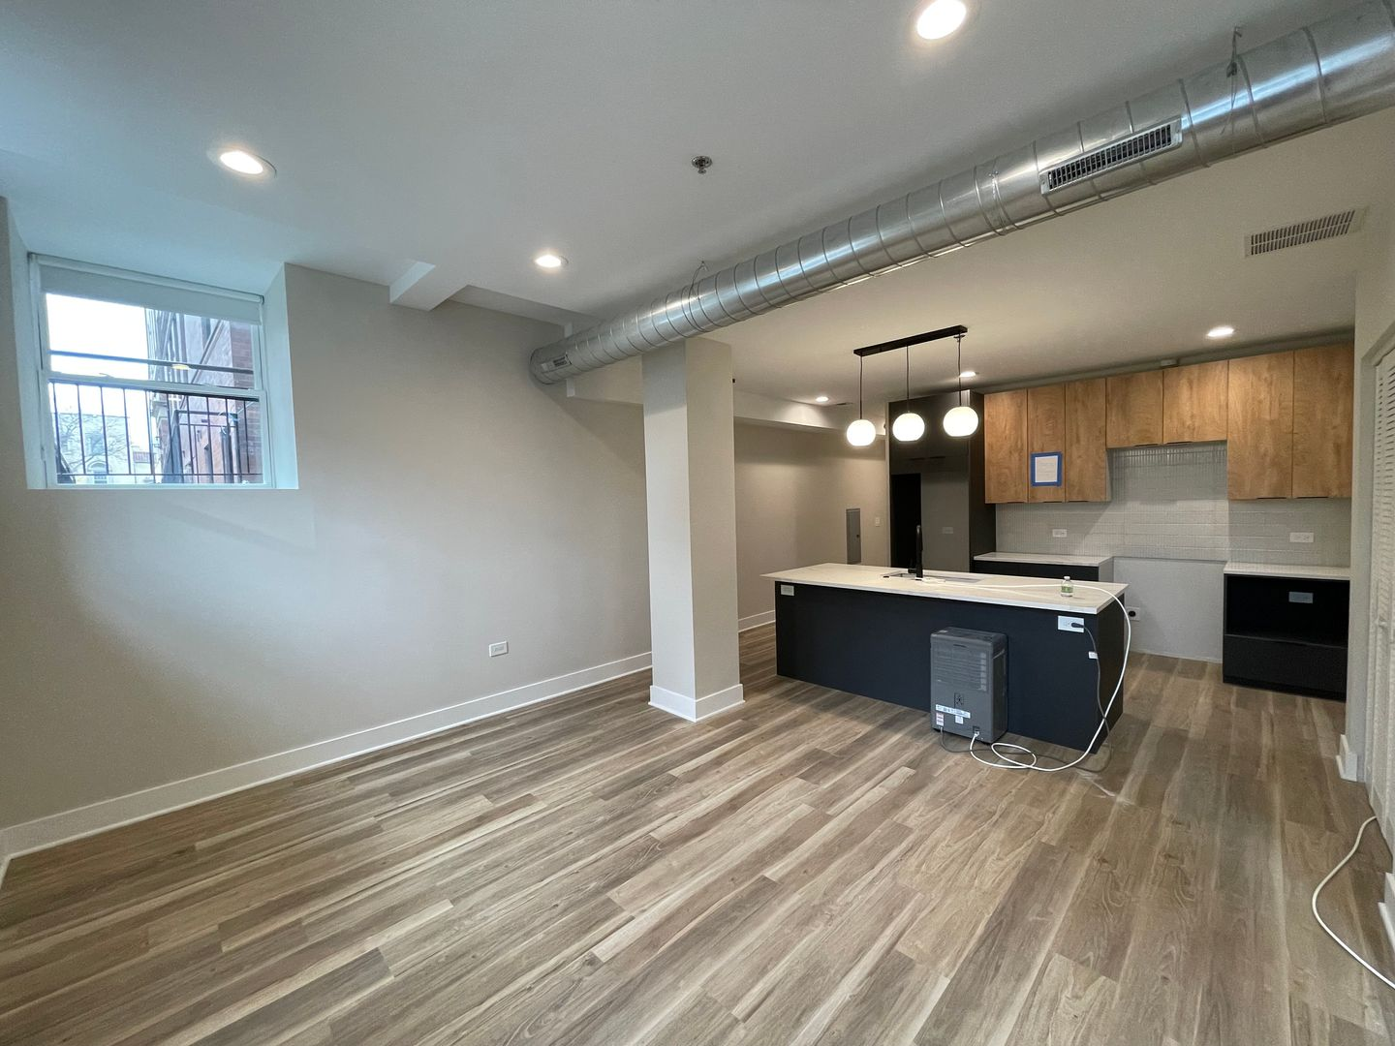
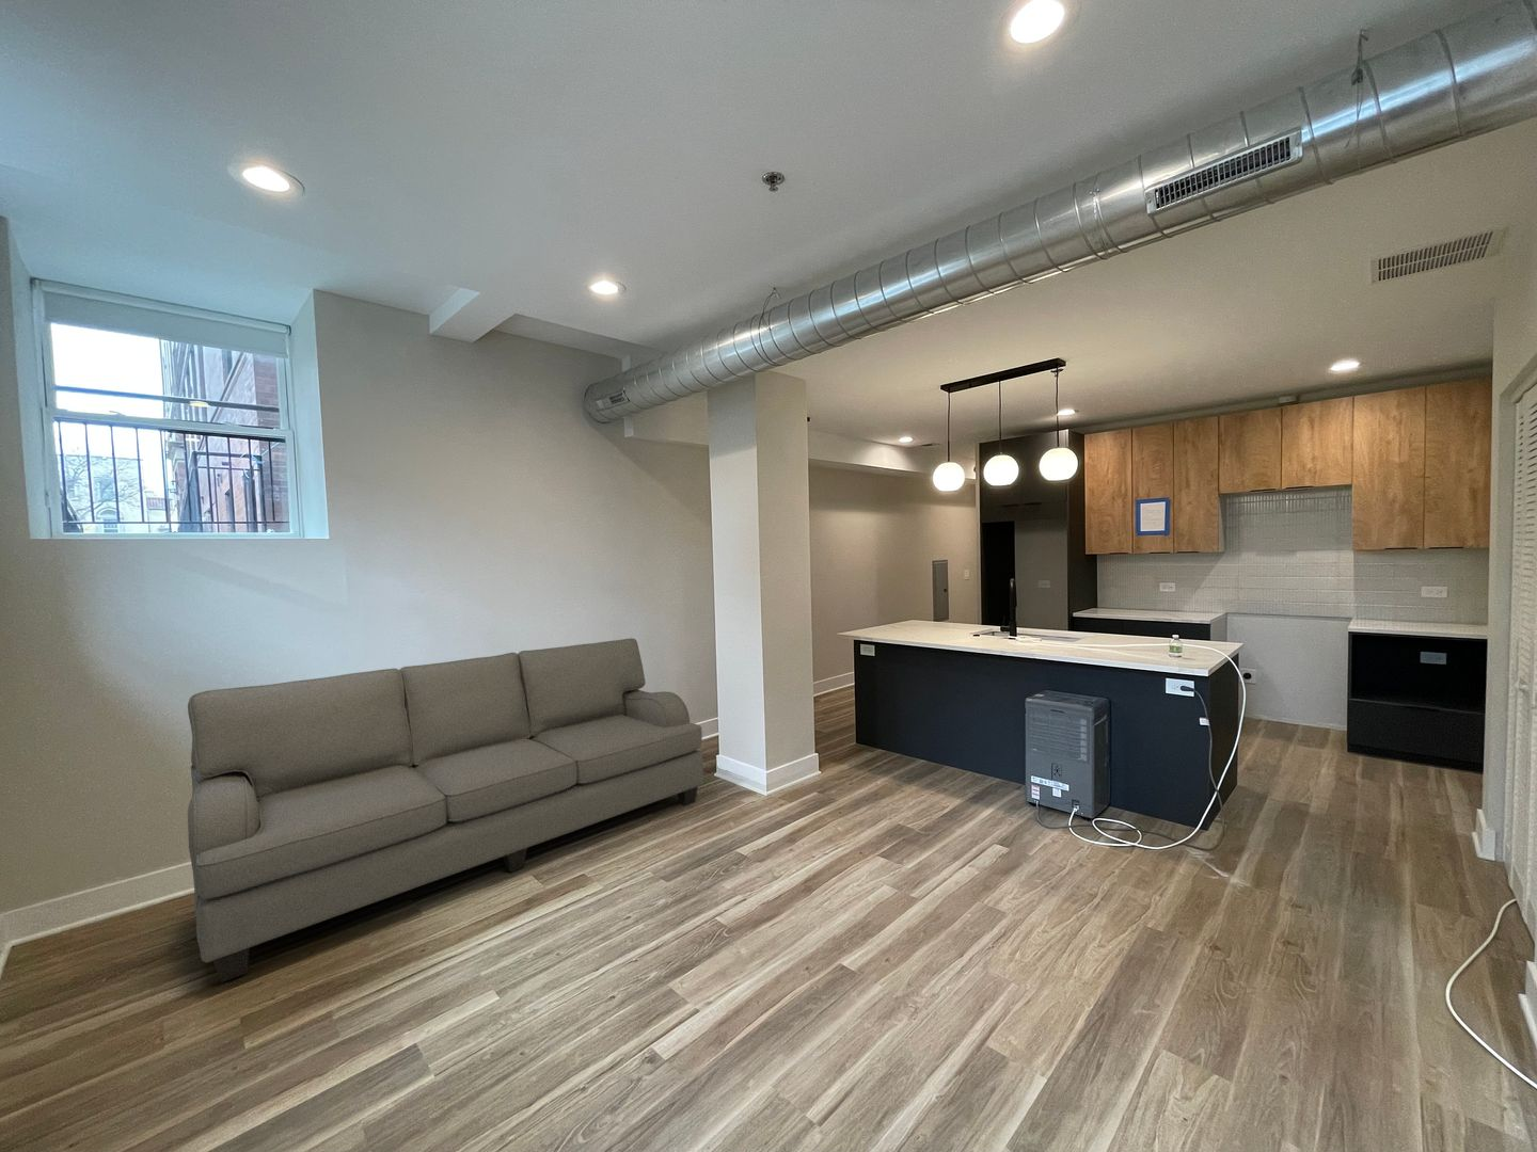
+ sofa [186,637,704,984]
